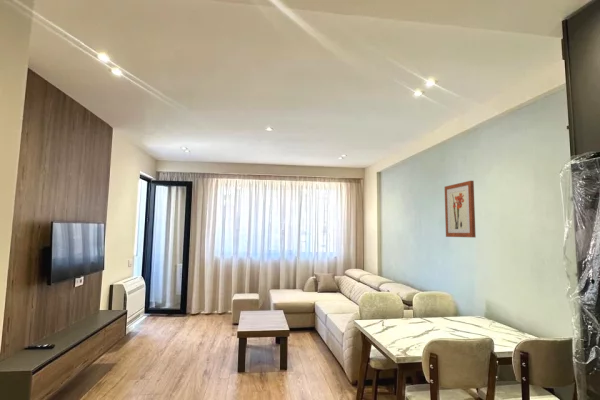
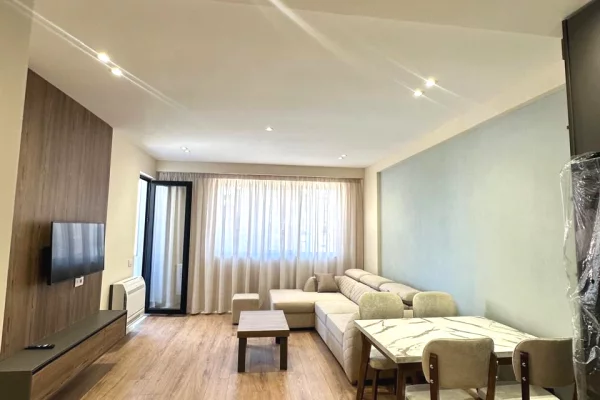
- wall art [444,180,477,238]
